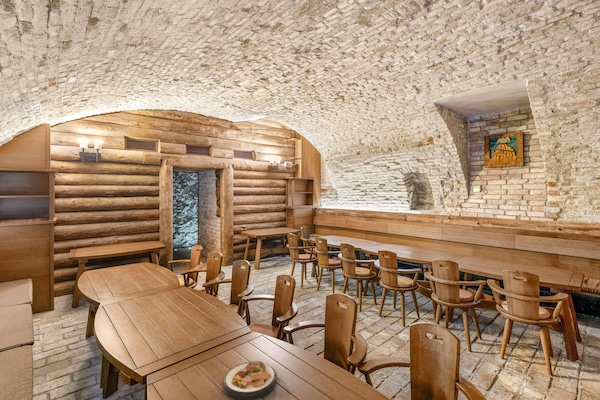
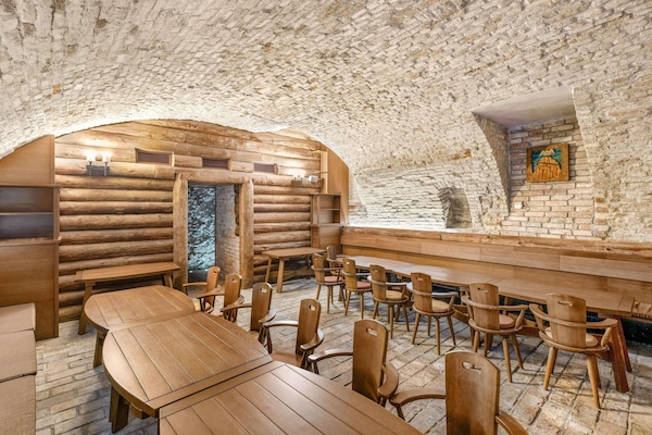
- plate [222,360,278,400]
